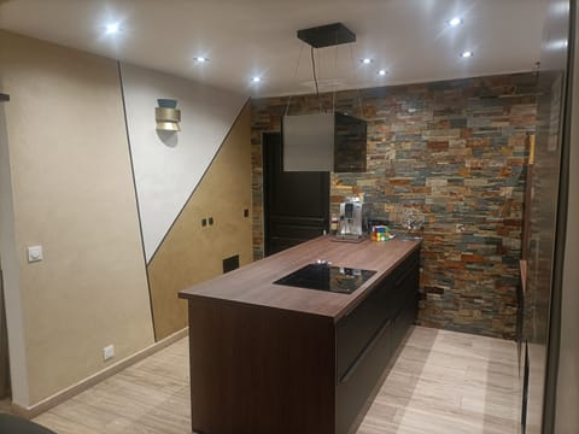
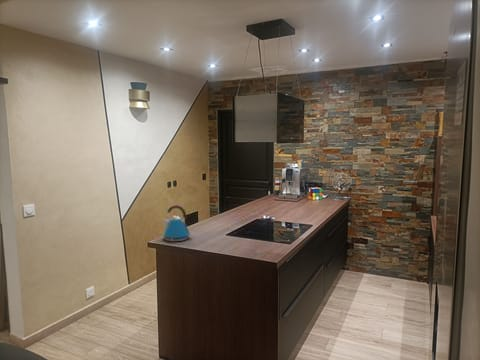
+ kettle [162,204,192,242]
